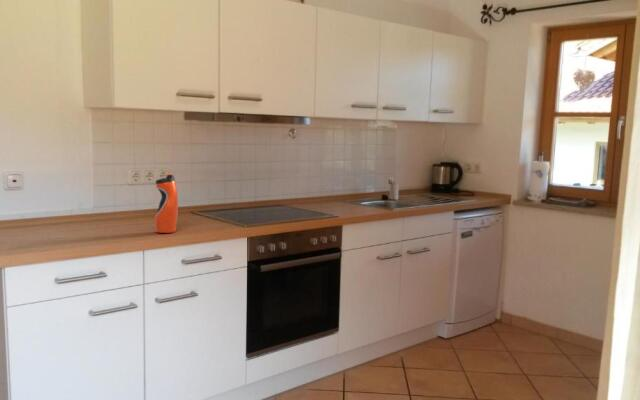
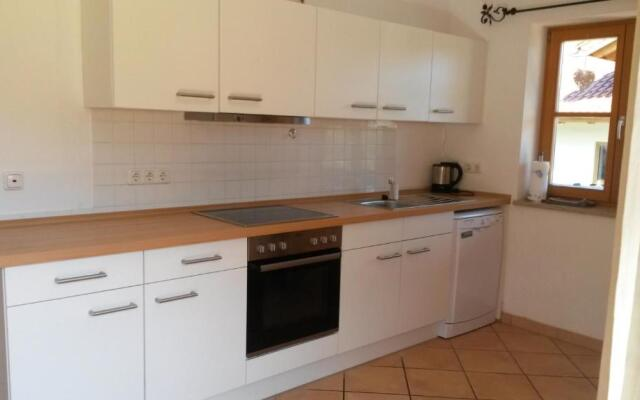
- water bottle [154,171,179,234]
